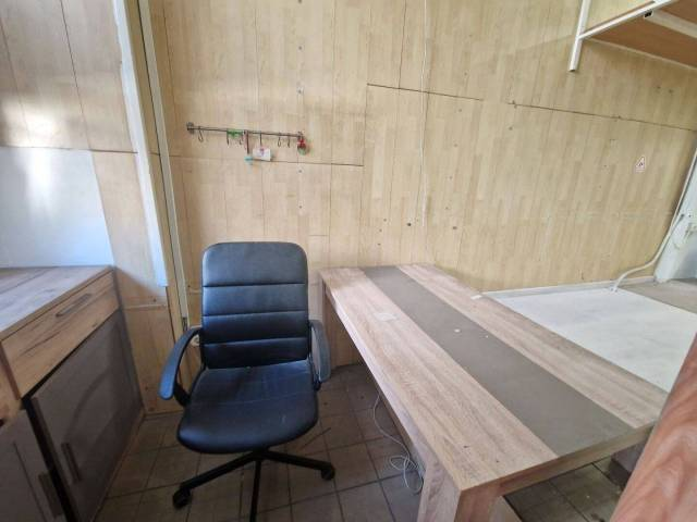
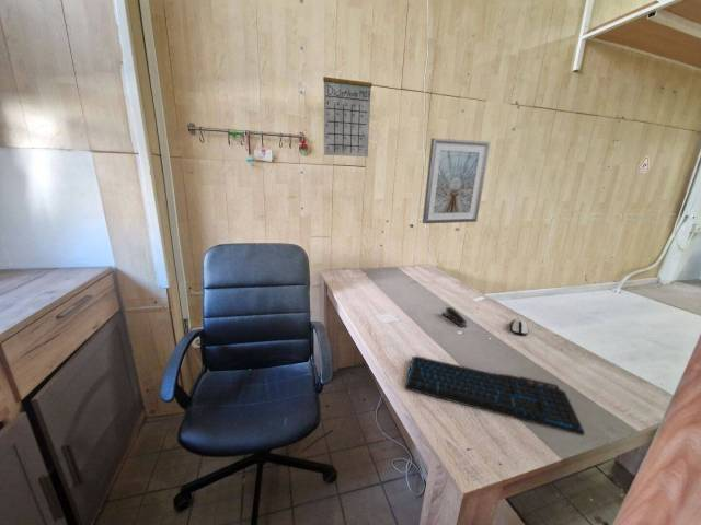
+ calendar [322,62,374,158]
+ computer mouse [509,317,529,337]
+ picture frame [422,137,492,224]
+ keyboard [404,354,586,436]
+ stapler [440,306,468,328]
